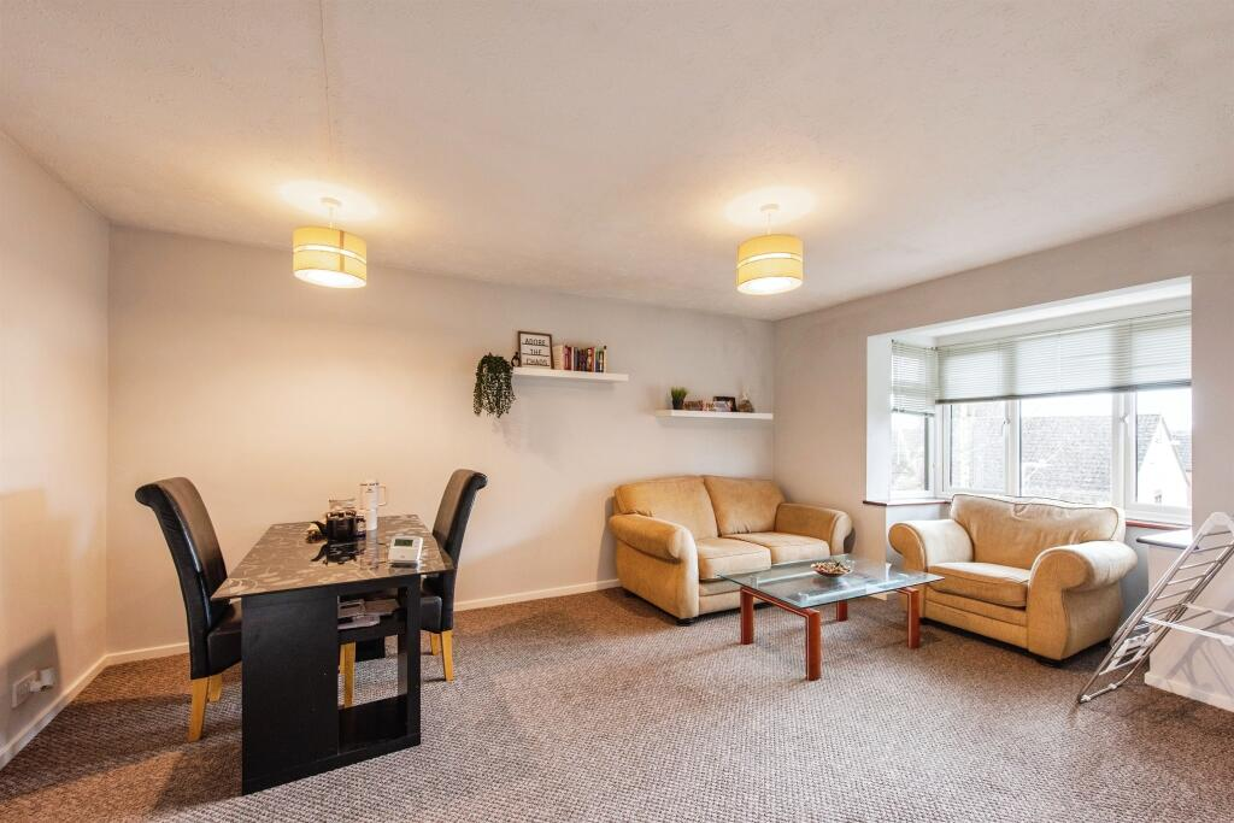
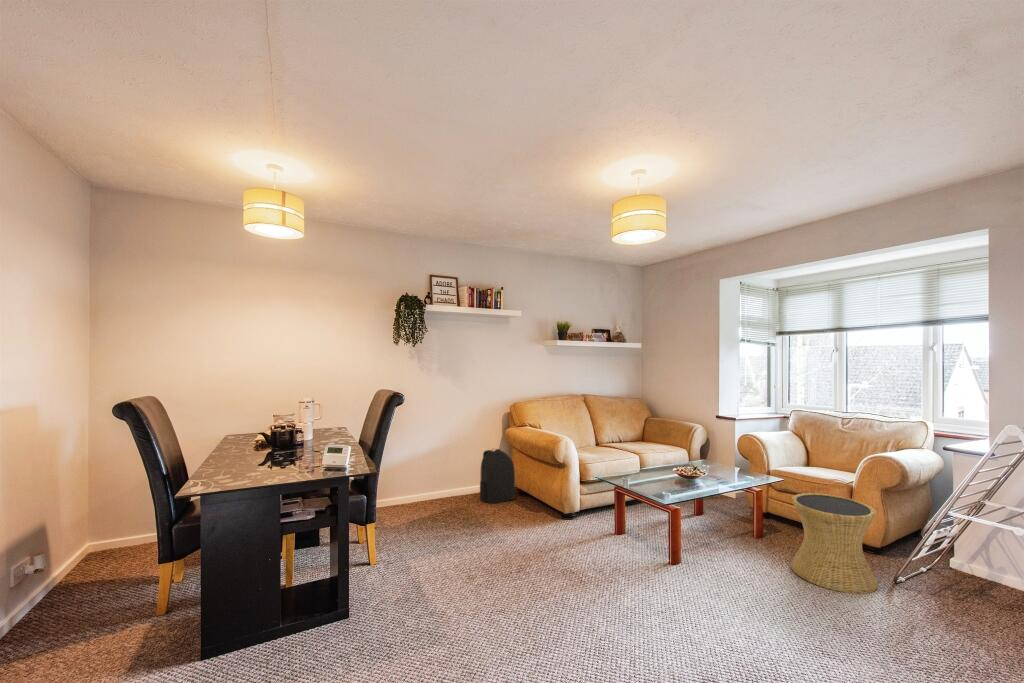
+ backpack [479,447,516,505]
+ side table [790,492,879,595]
